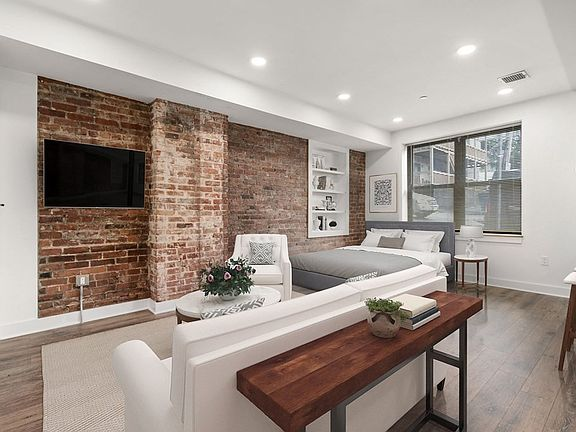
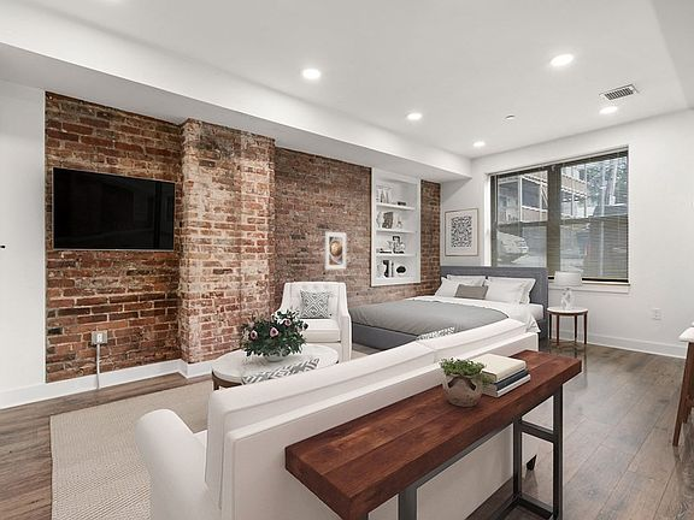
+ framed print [324,230,347,271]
